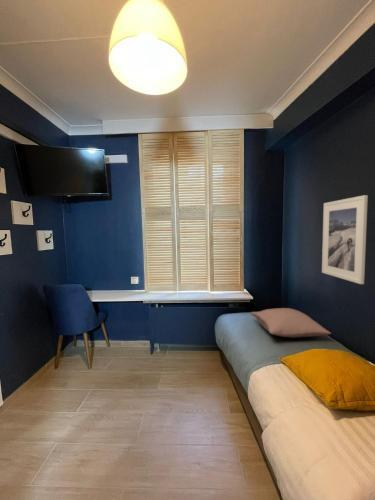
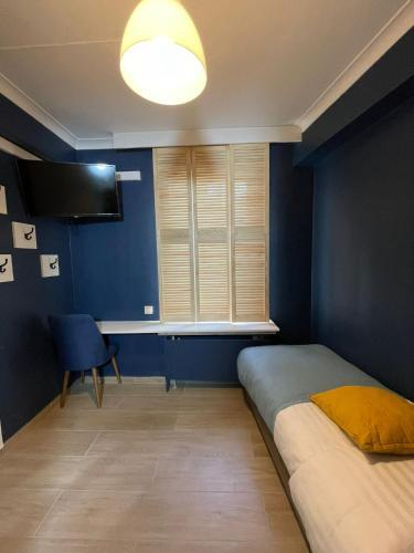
- pillow [250,307,332,339]
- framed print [321,194,369,285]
